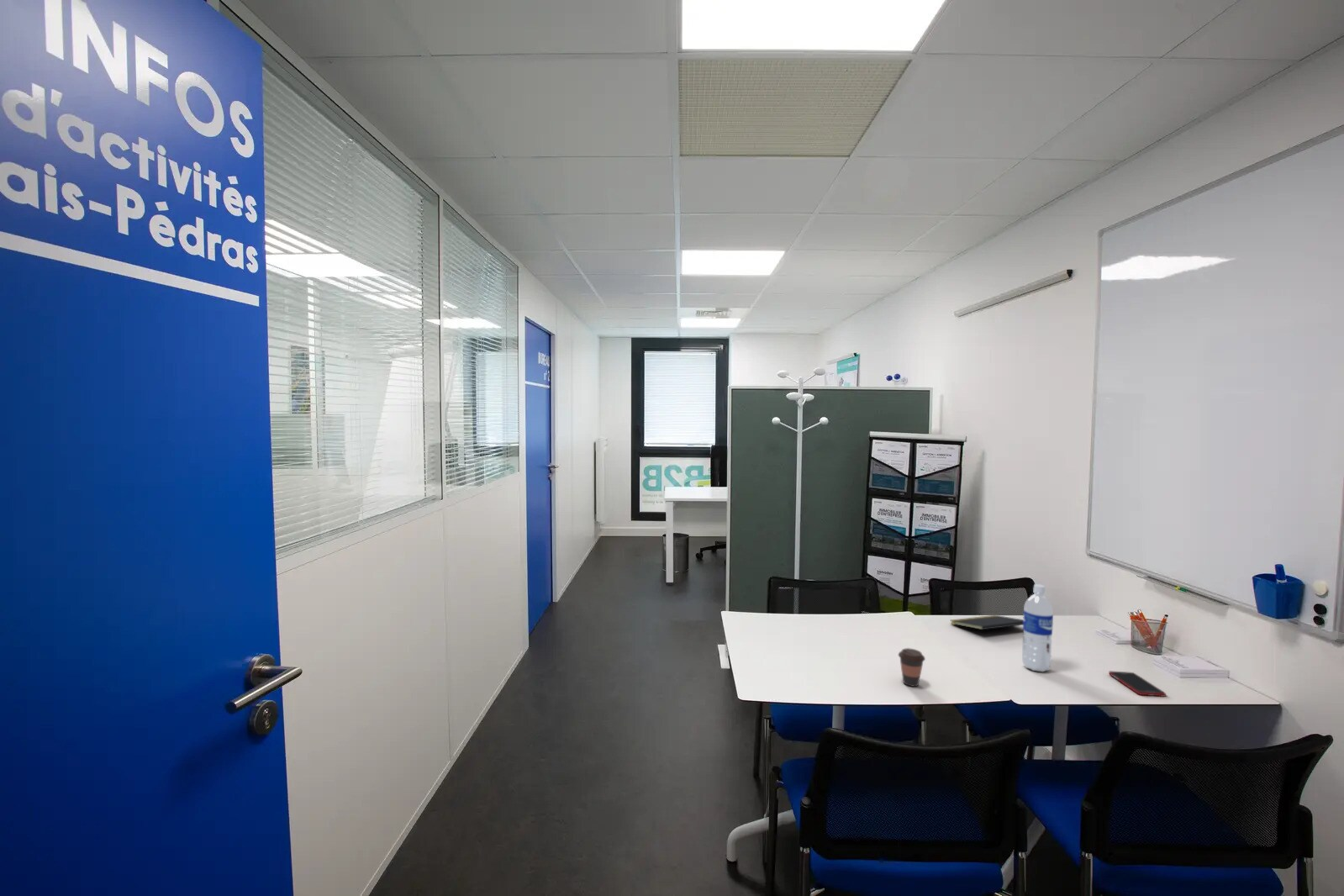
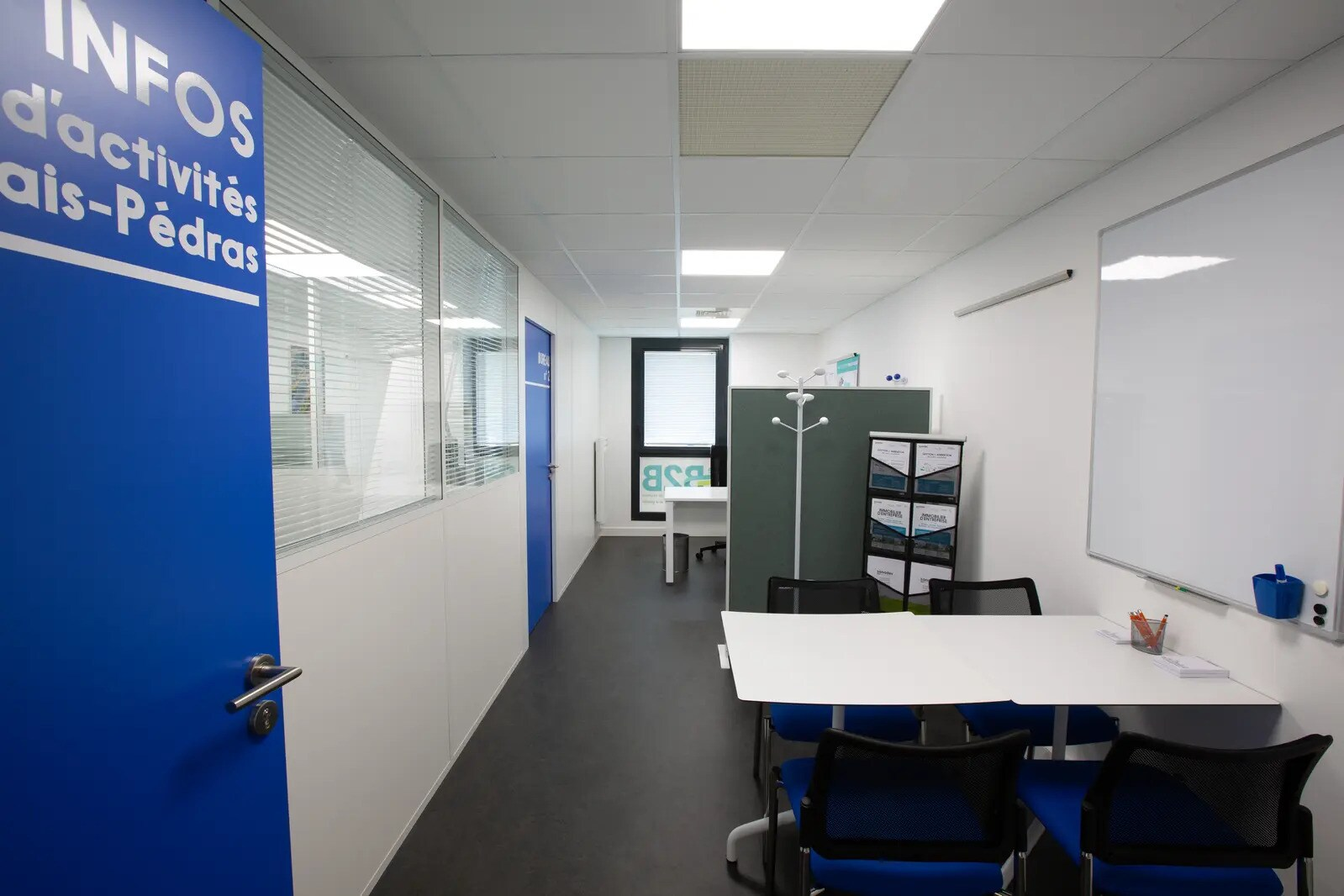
- water bottle [1021,583,1054,672]
- cell phone [1108,671,1167,698]
- coffee cup [898,647,926,688]
- notepad [950,614,1023,630]
